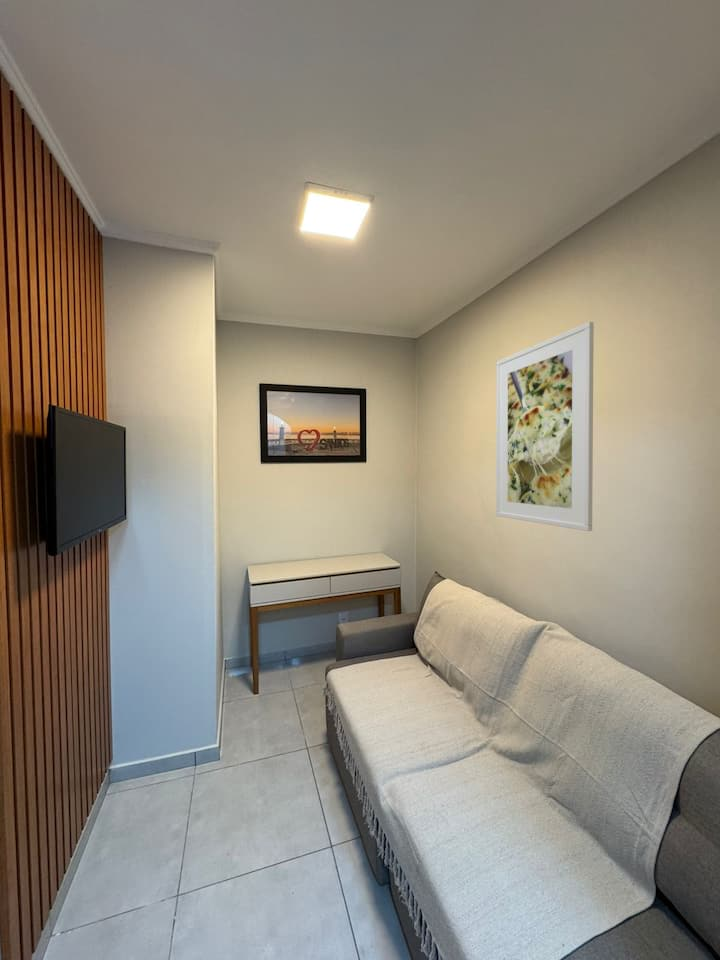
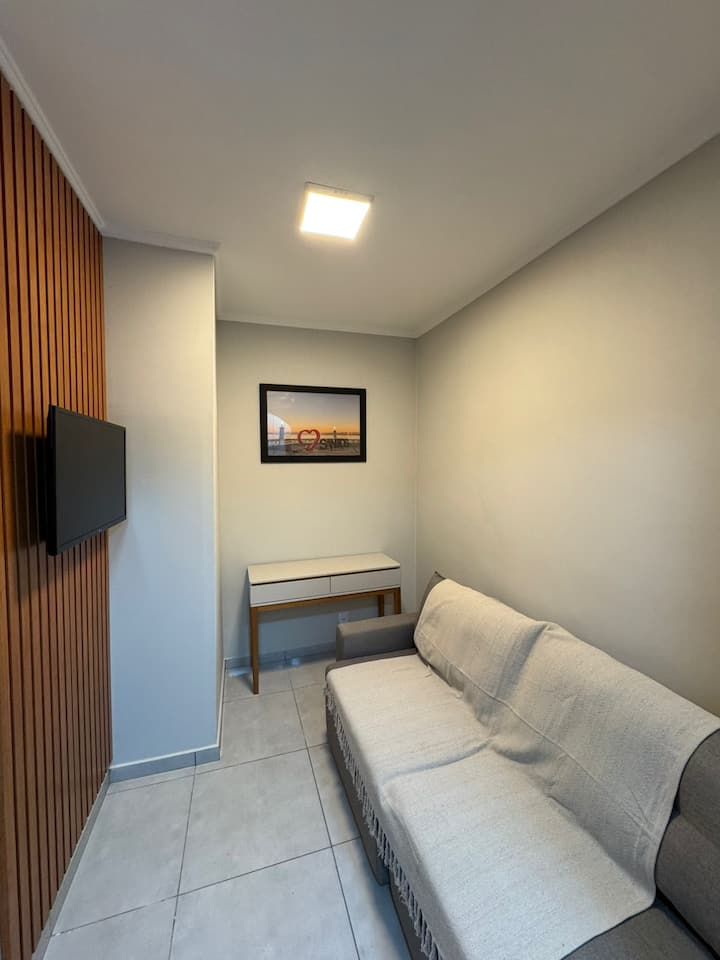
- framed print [495,321,595,532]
